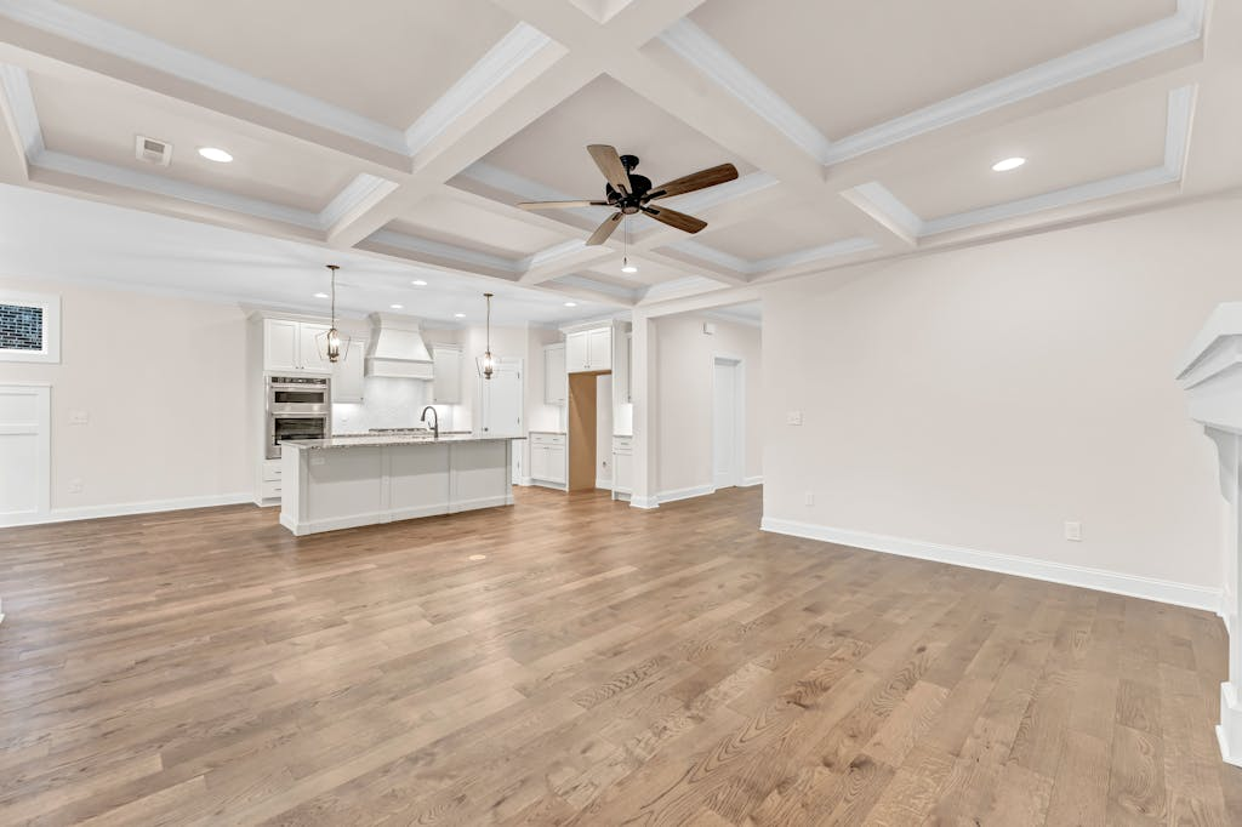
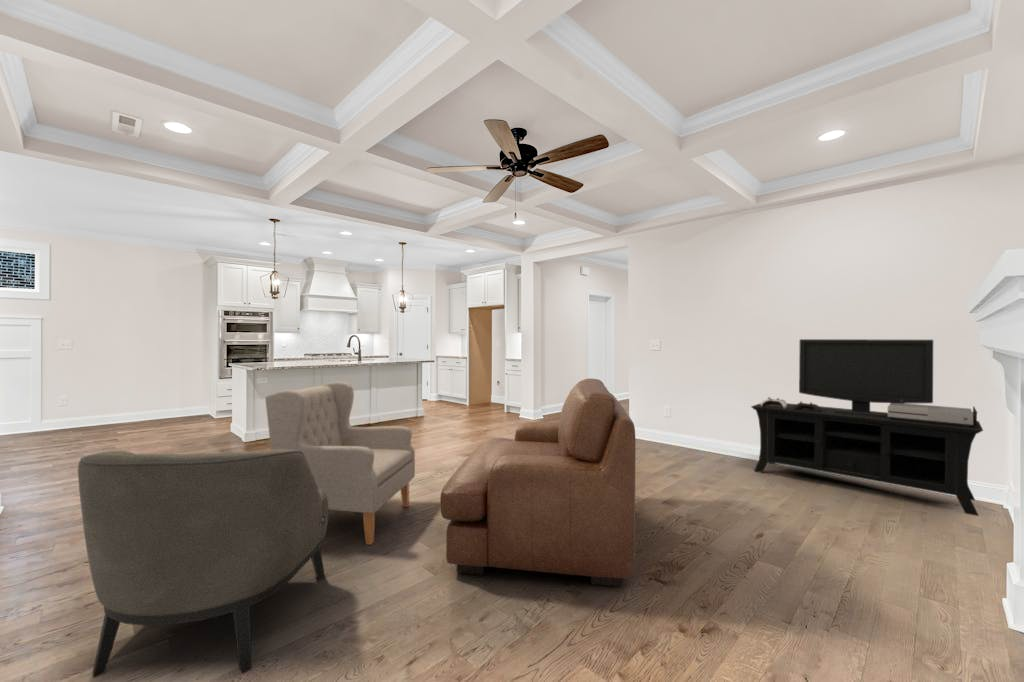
+ chair [439,378,637,587]
+ armchair [77,449,329,679]
+ chair [264,381,416,546]
+ media console [750,338,984,517]
